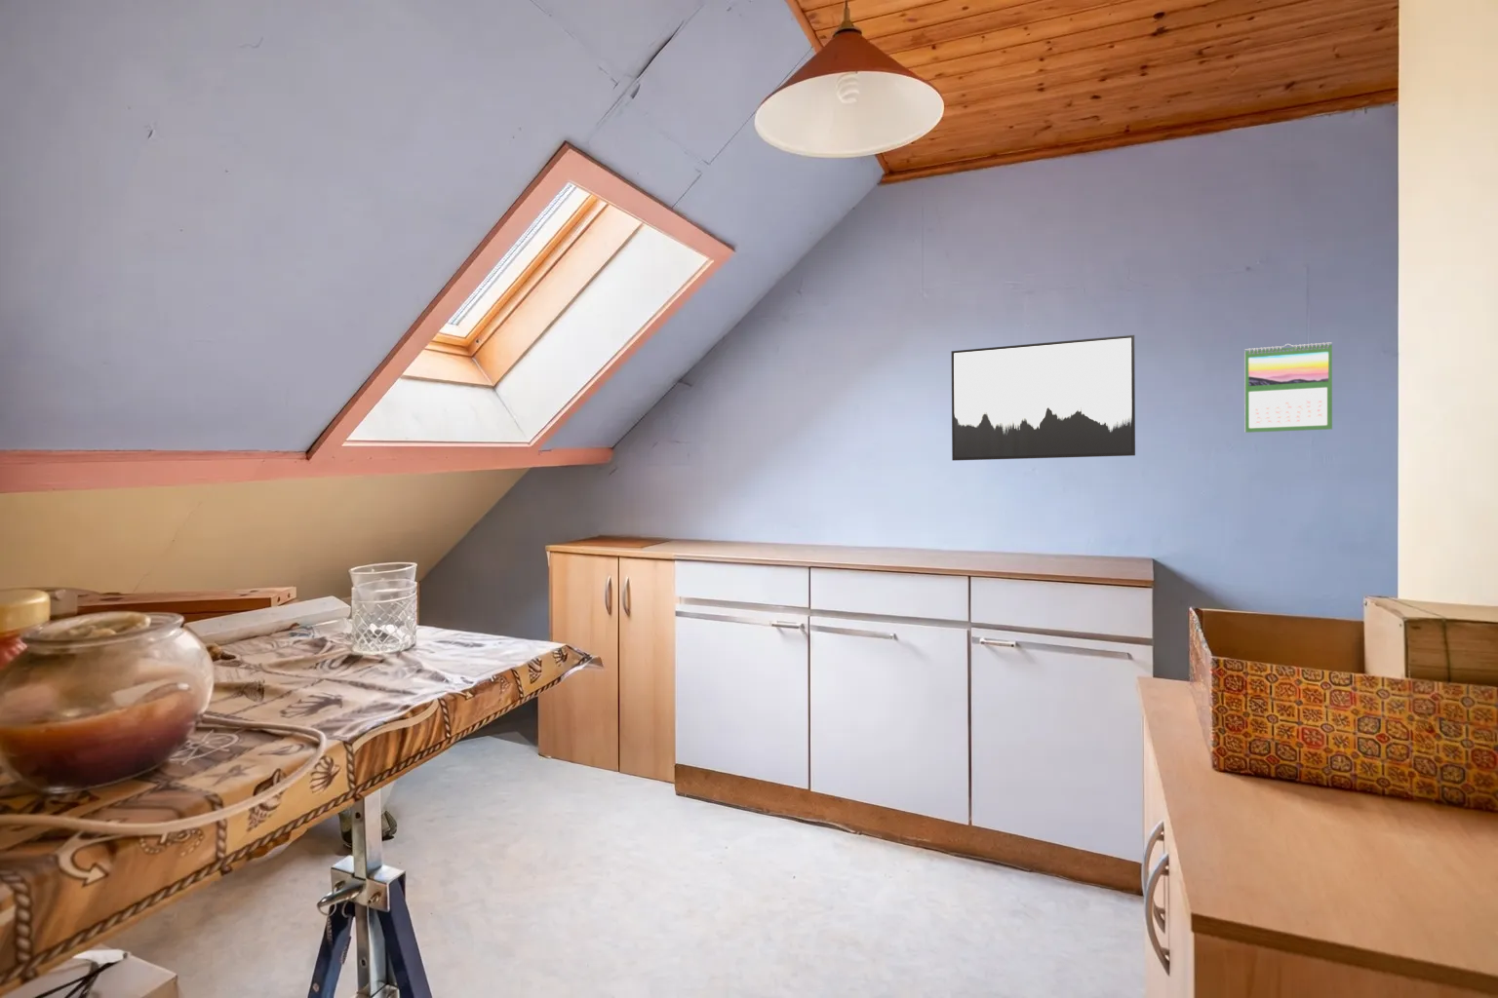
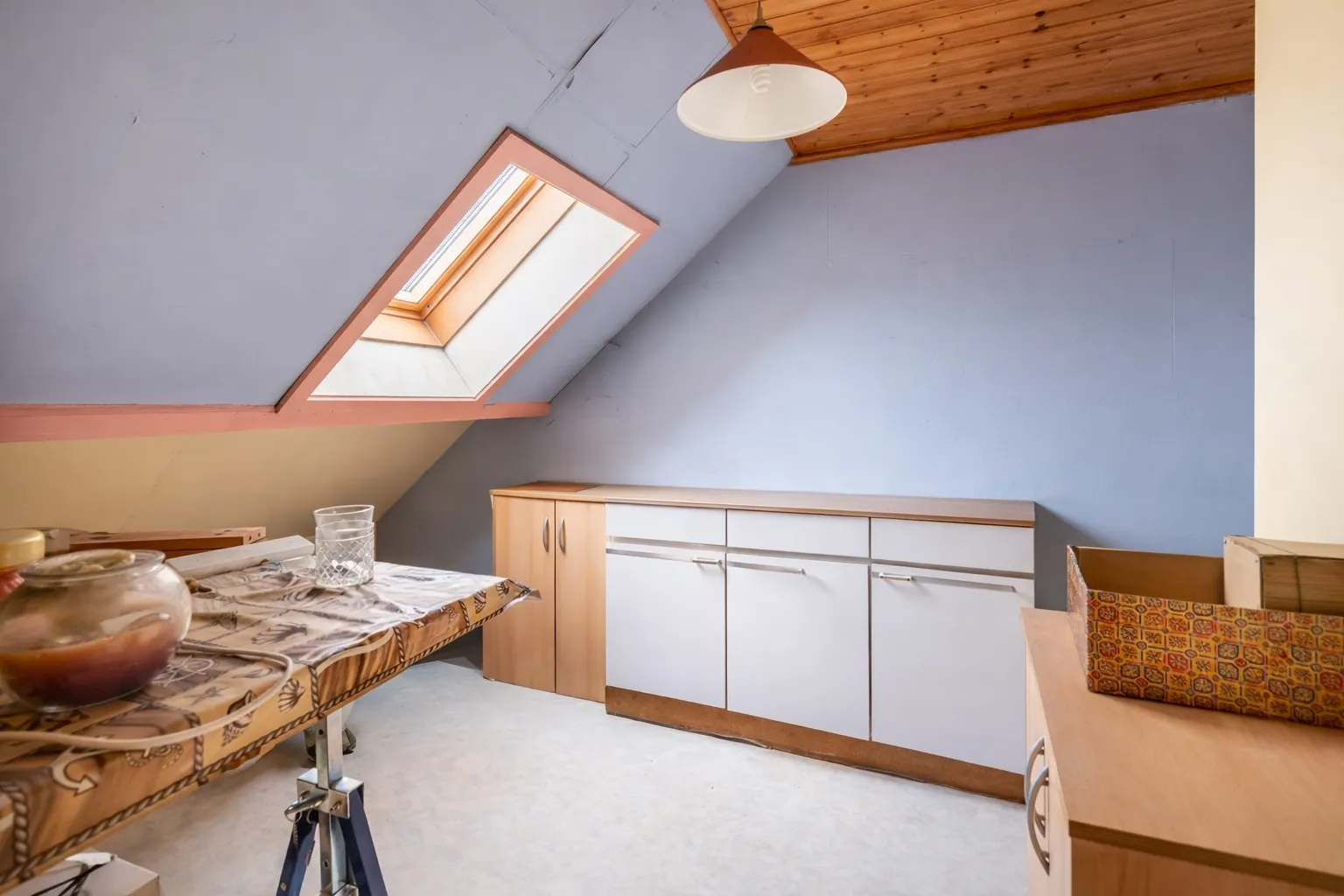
- calendar [1244,341,1333,433]
- wall art [950,334,1136,462]
